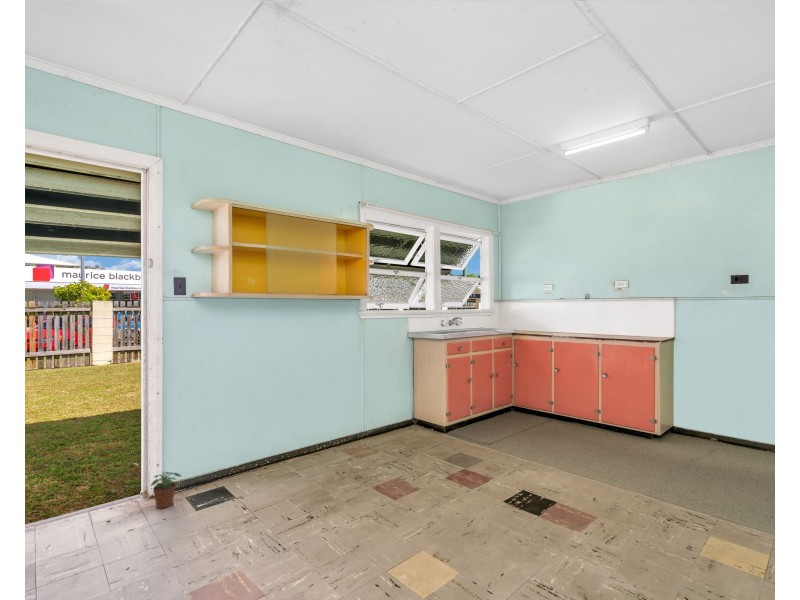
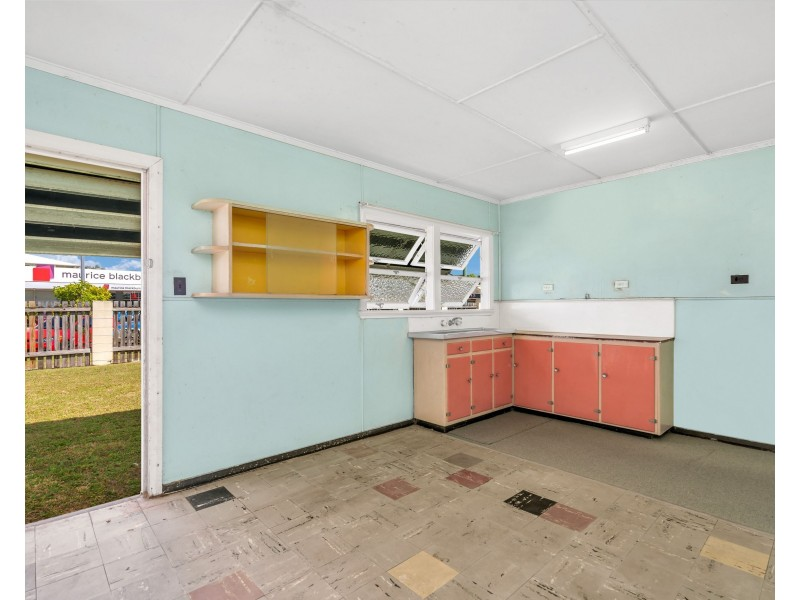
- potted plant [150,471,182,510]
